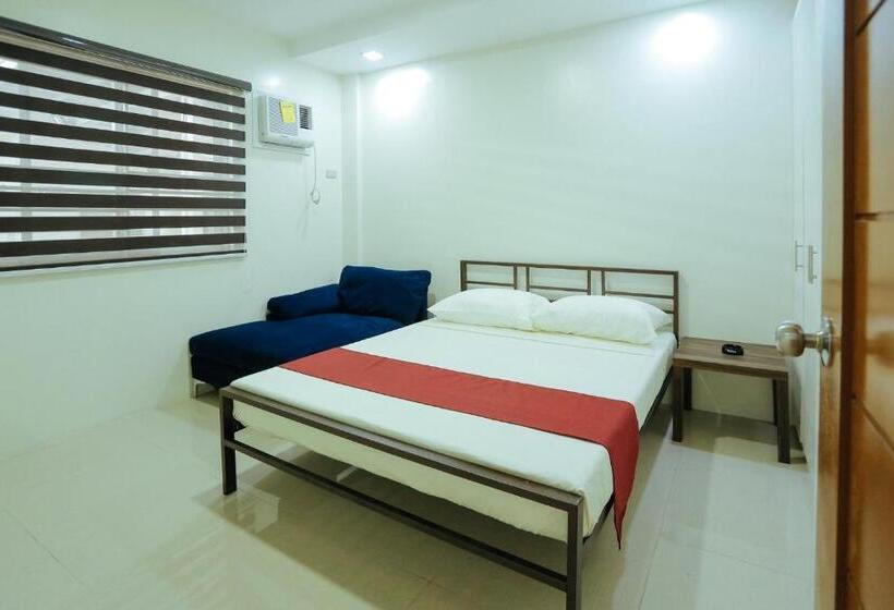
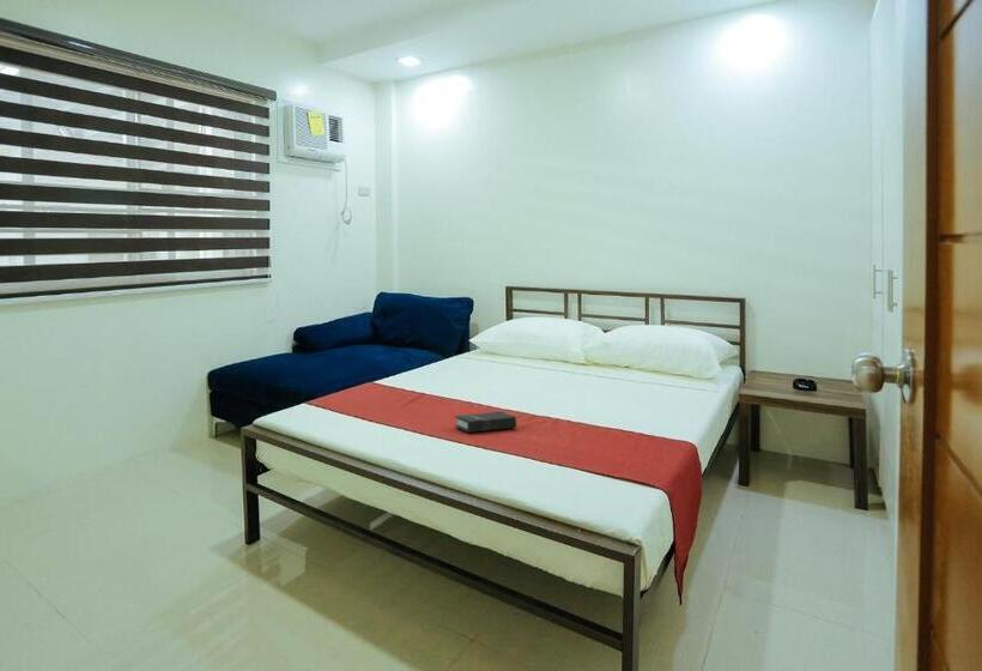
+ hardback book [454,411,517,434]
